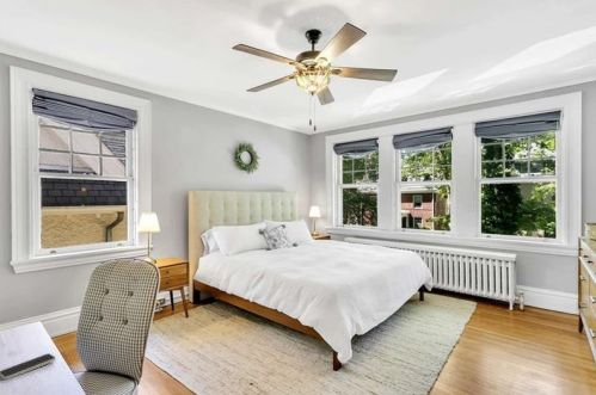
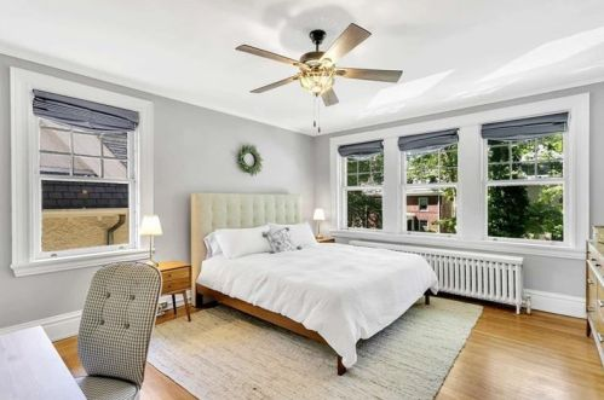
- smartphone [0,352,57,381]
